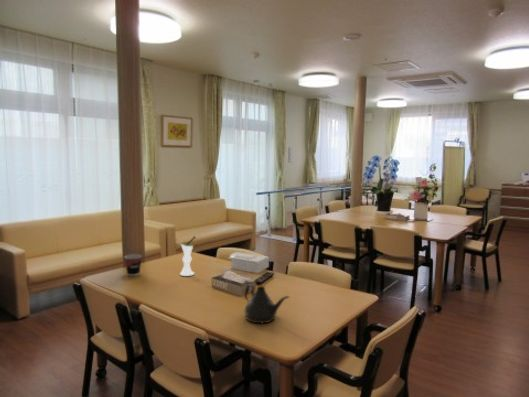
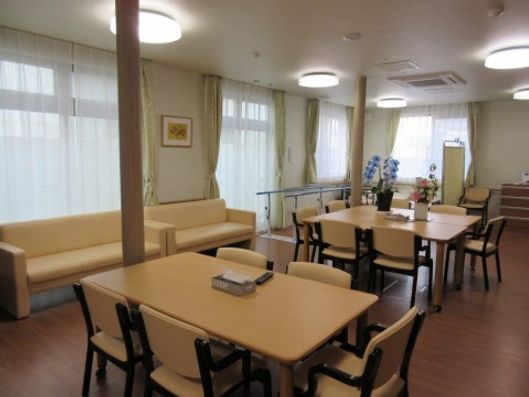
- teapot [243,283,290,324]
- tissue box [227,251,270,274]
- vase [179,235,197,277]
- cup [123,253,143,277]
